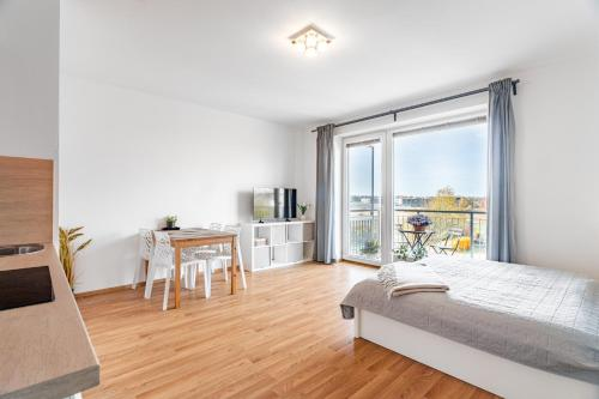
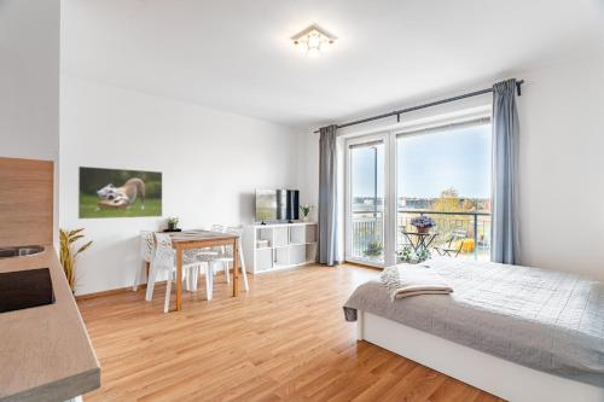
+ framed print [77,165,164,221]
